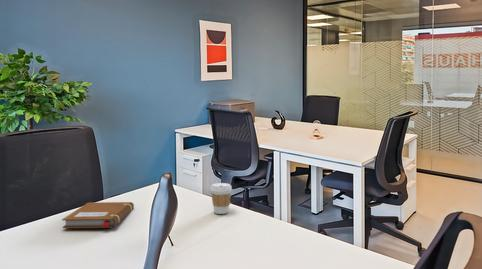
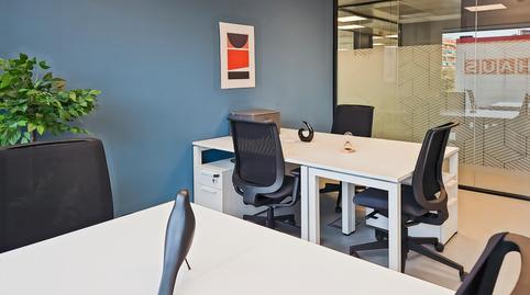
- coffee cup [210,182,233,215]
- notebook [61,201,135,229]
